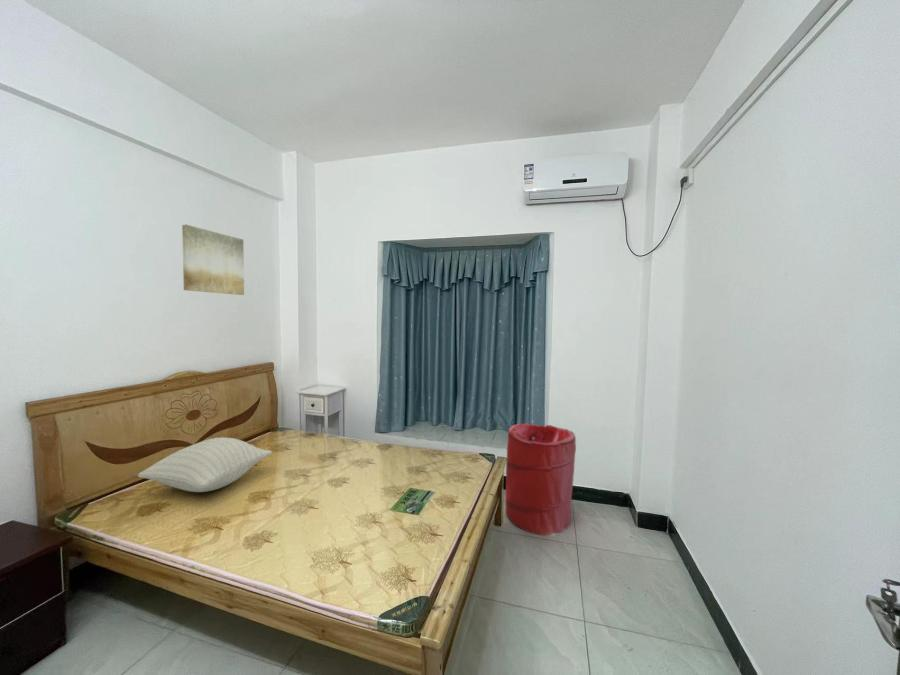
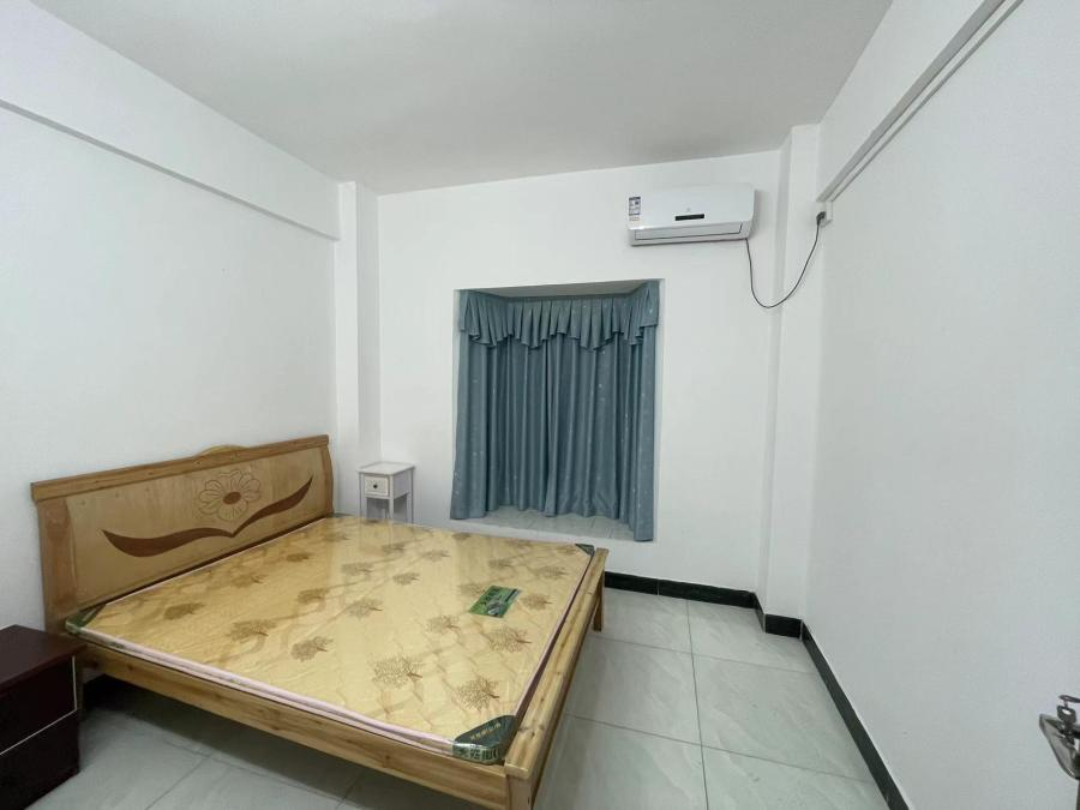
- wall art [181,224,245,296]
- laundry hamper [505,423,577,537]
- pillow [137,436,273,493]
